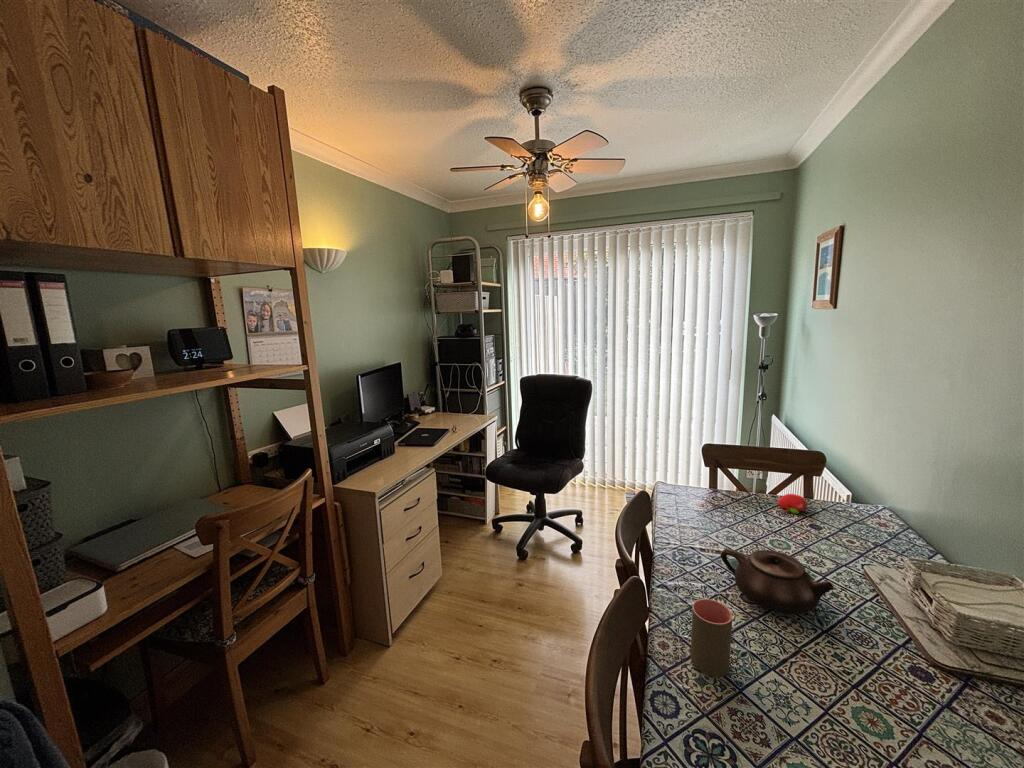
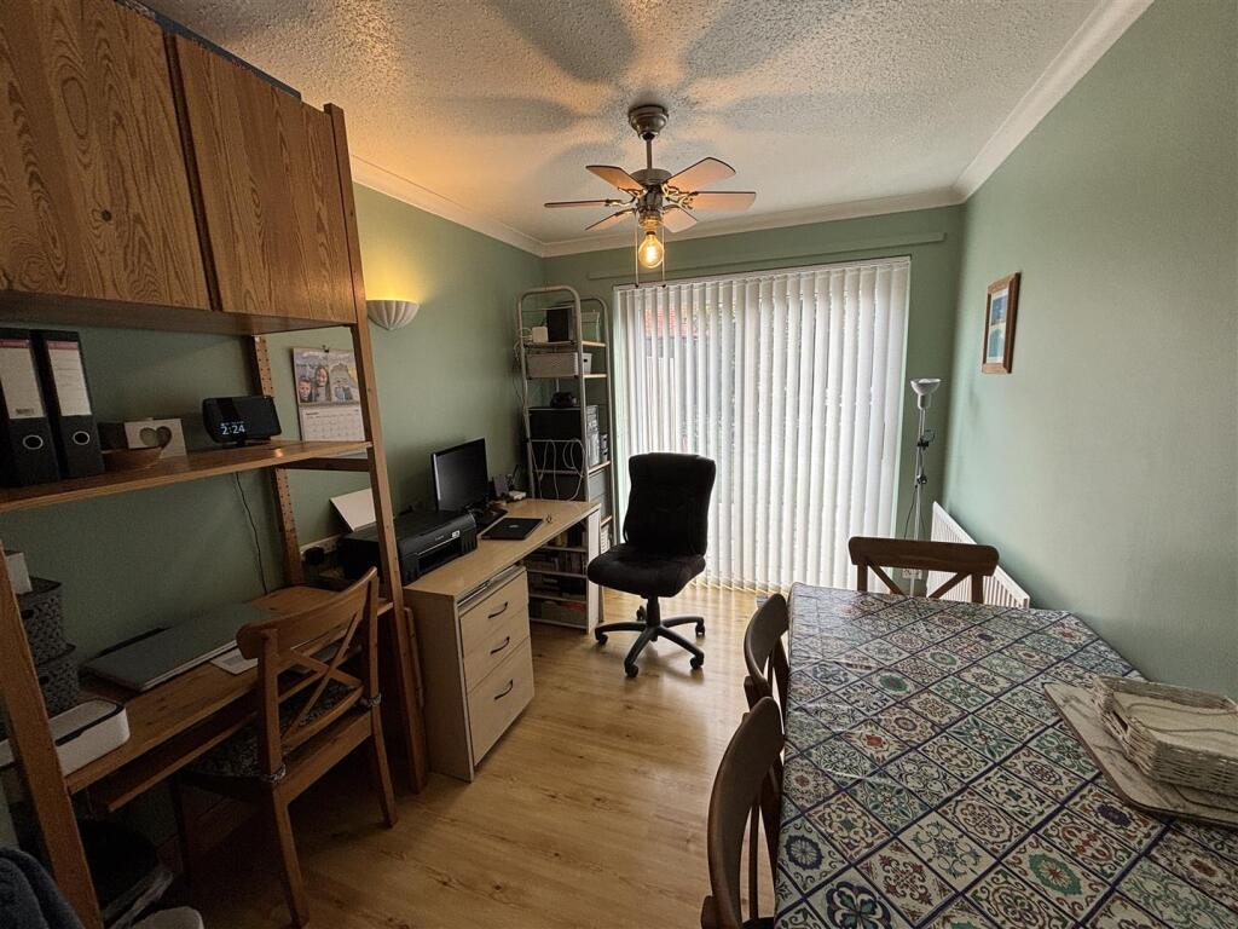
- cup [689,598,733,678]
- teapot [720,548,835,616]
- fruit [777,493,808,515]
